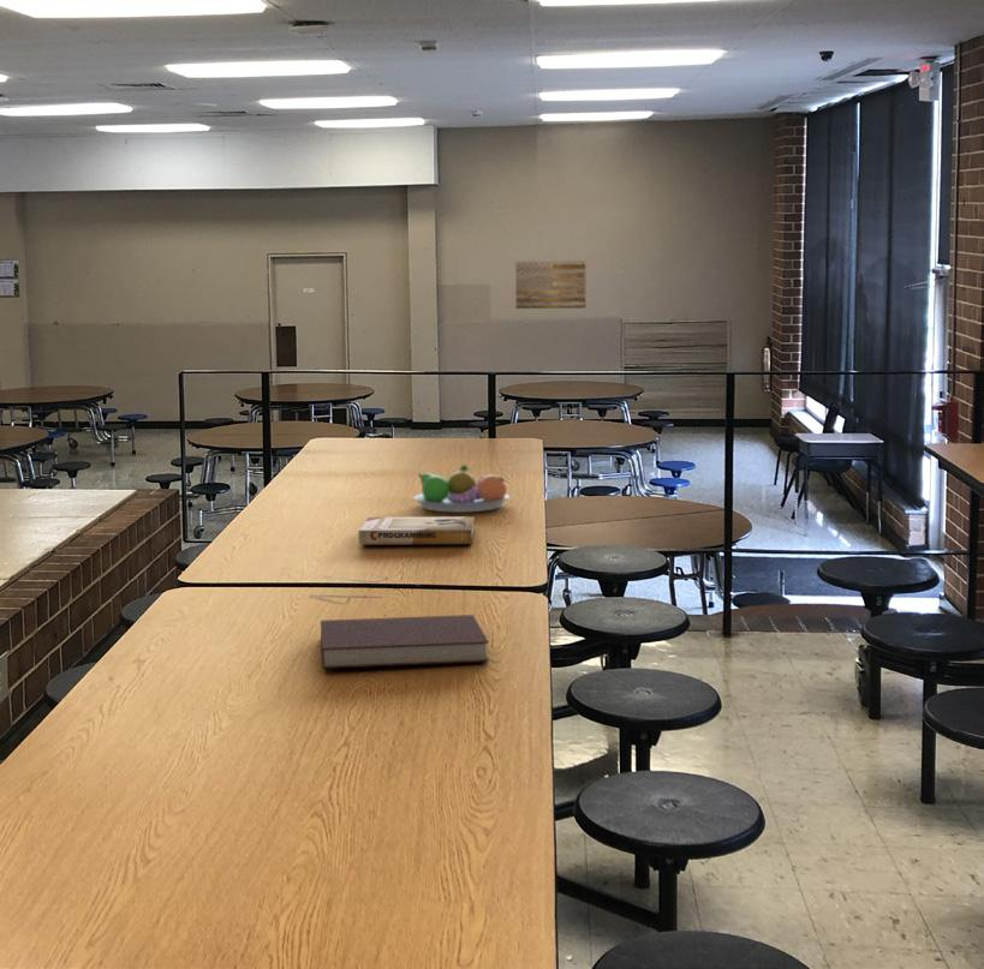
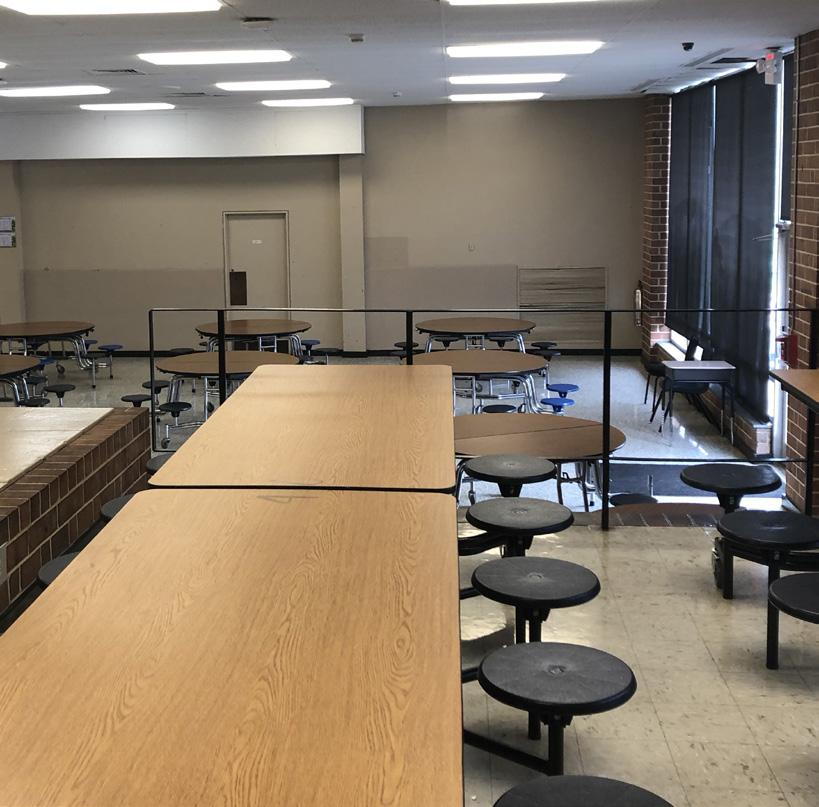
- notebook [320,614,490,670]
- fruit bowl [412,463,511,513]
- book [358,515,476,545]
- wall art [514,259,586,310]
